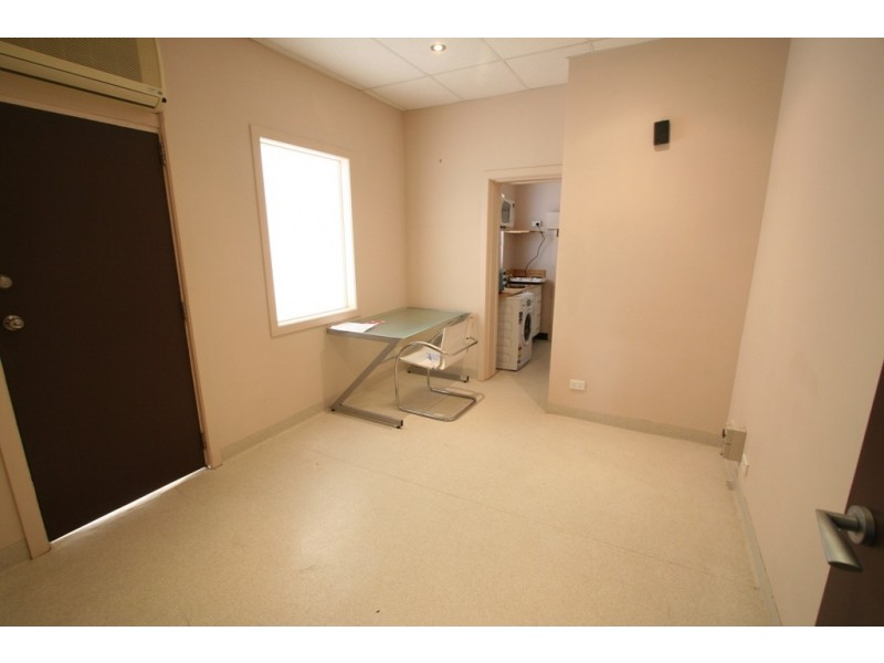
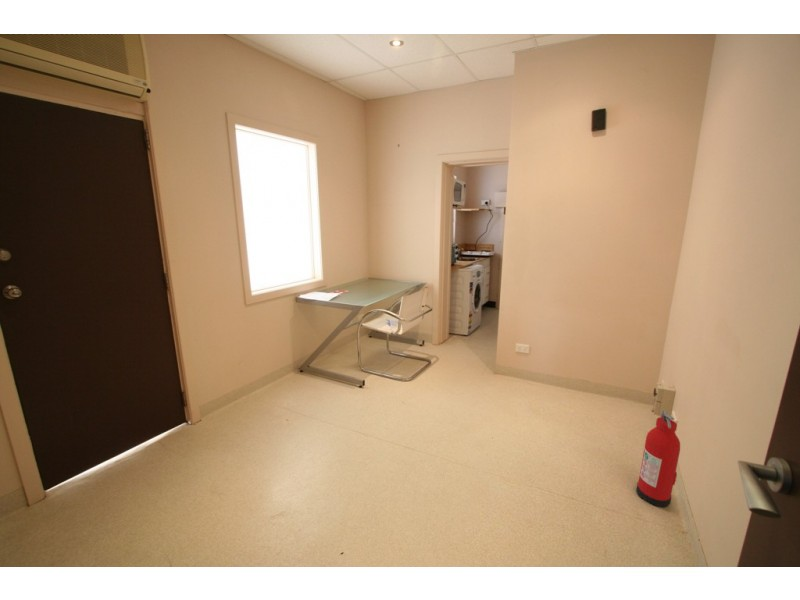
+ fire extinguisher [635,409,681,508]
